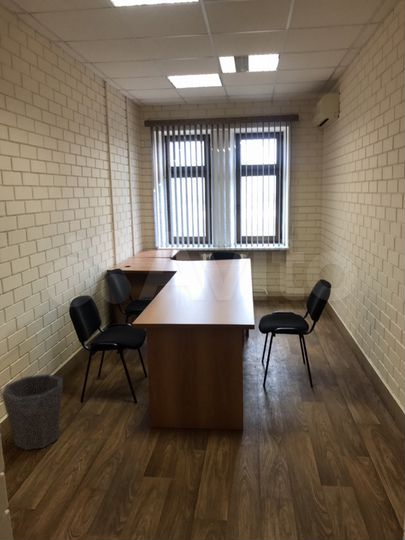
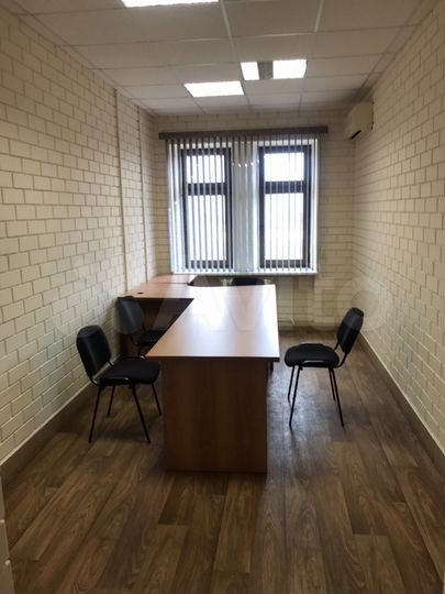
- waste bin [1,373,64,451]
